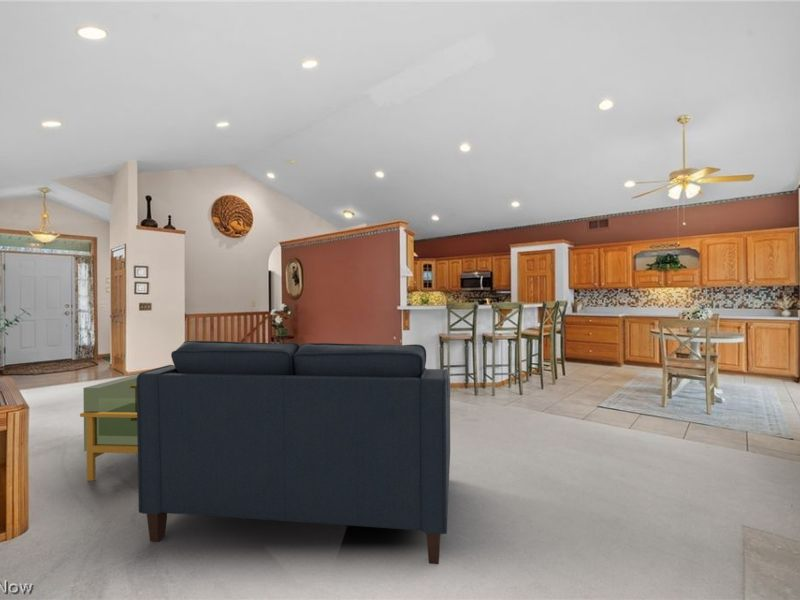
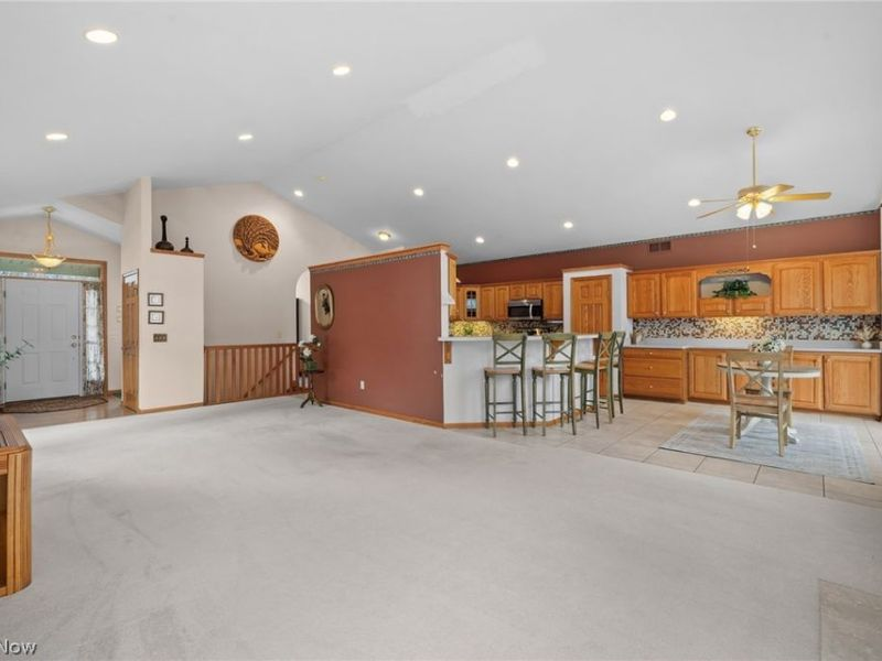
- loveseat [79,373,140,482]
- sofa [136,340,451,565]
